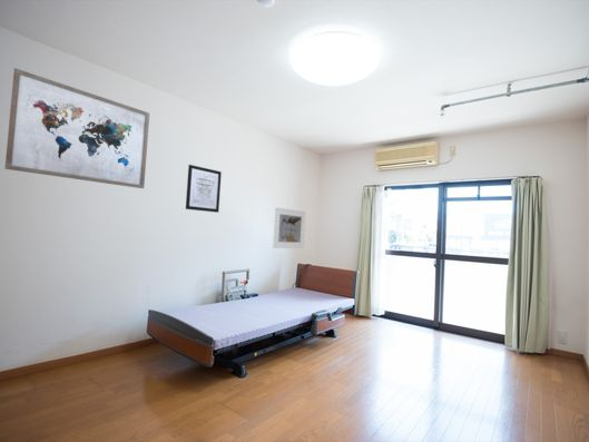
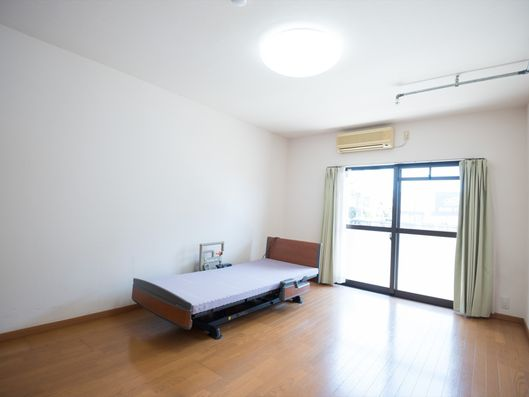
- wall art [4,67,150,189]
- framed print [272,206,306,249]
- wall art [185,164,223,214]
